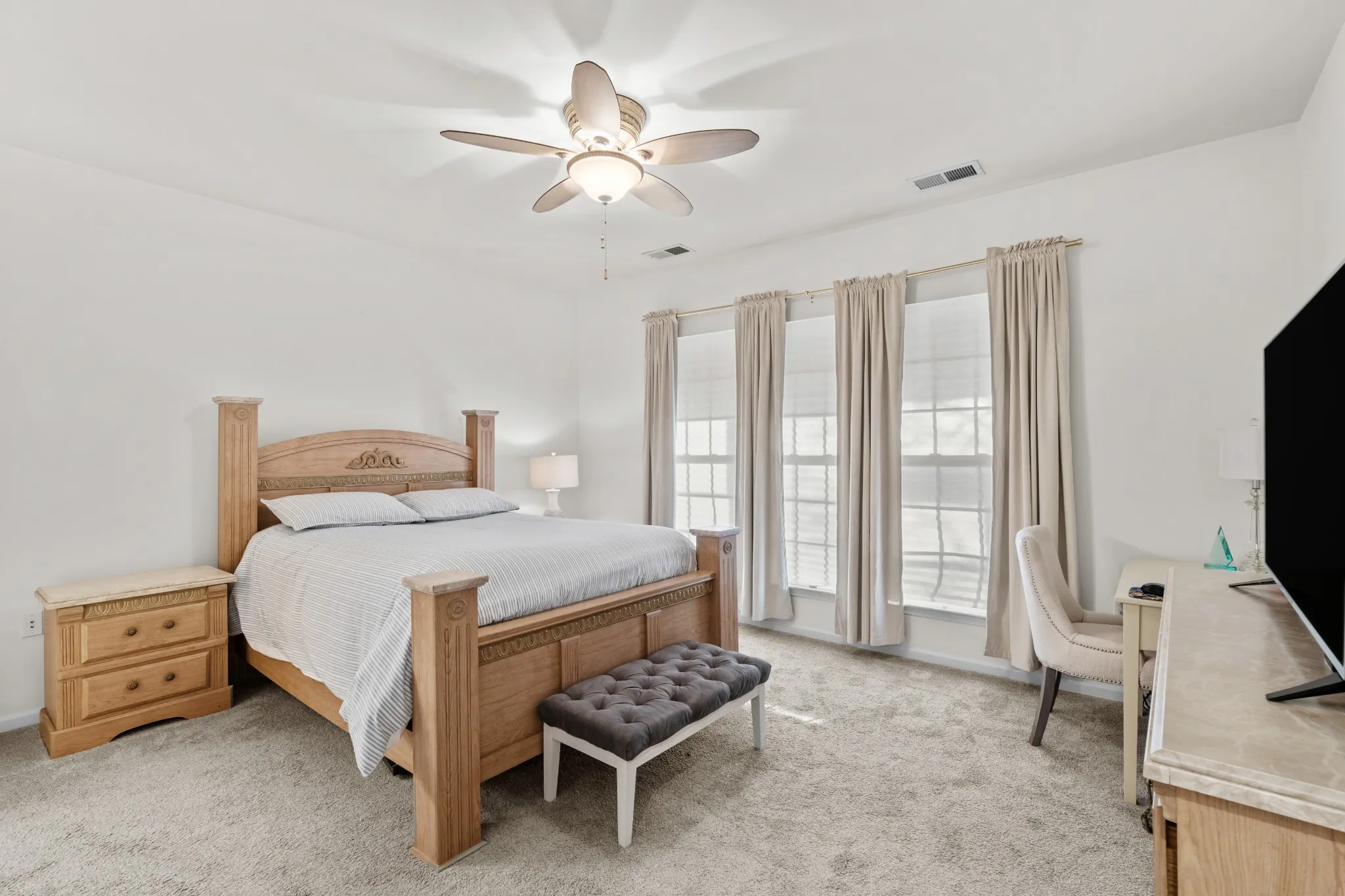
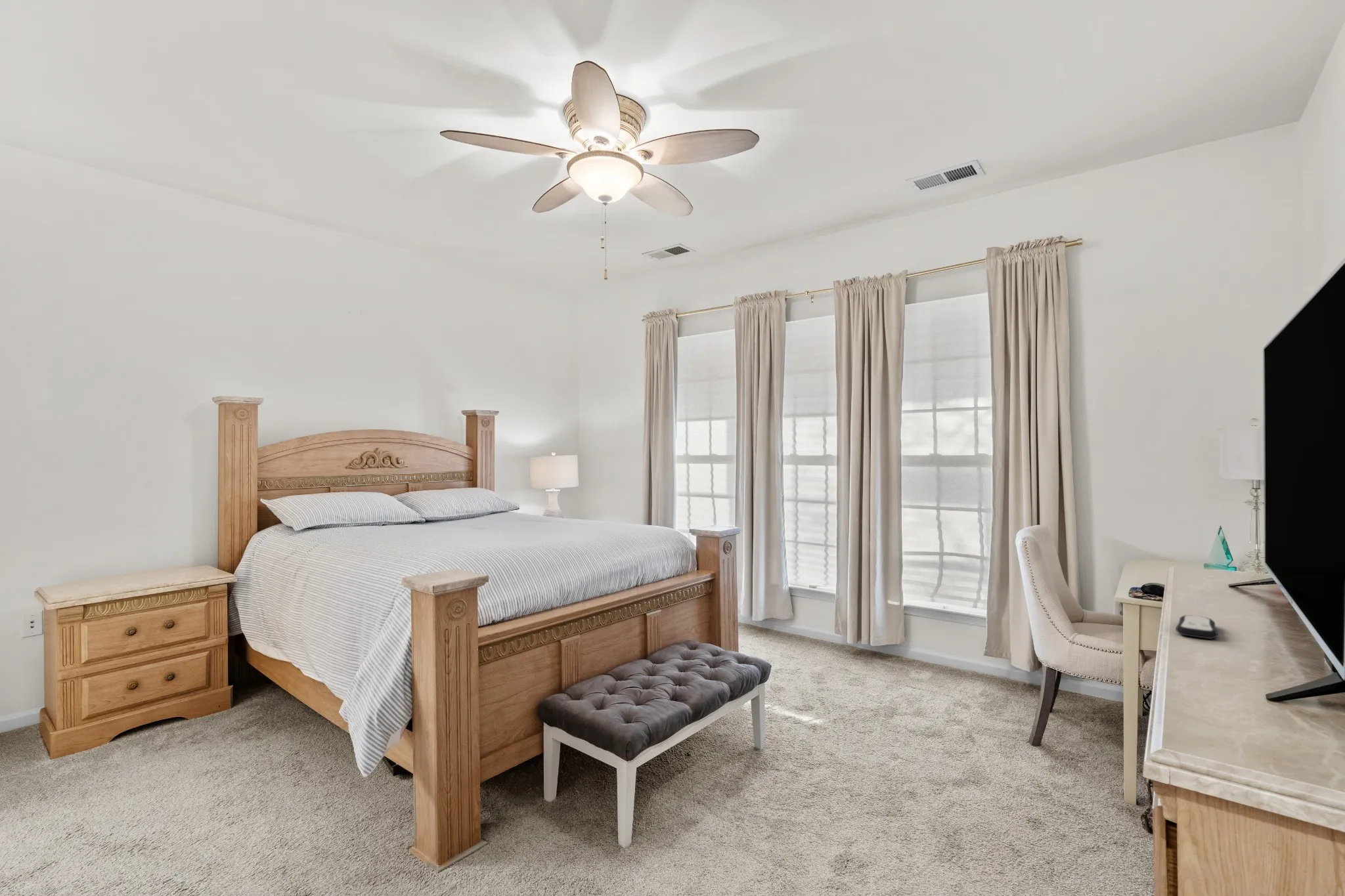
+ remote control [1176,614,1218,640]
